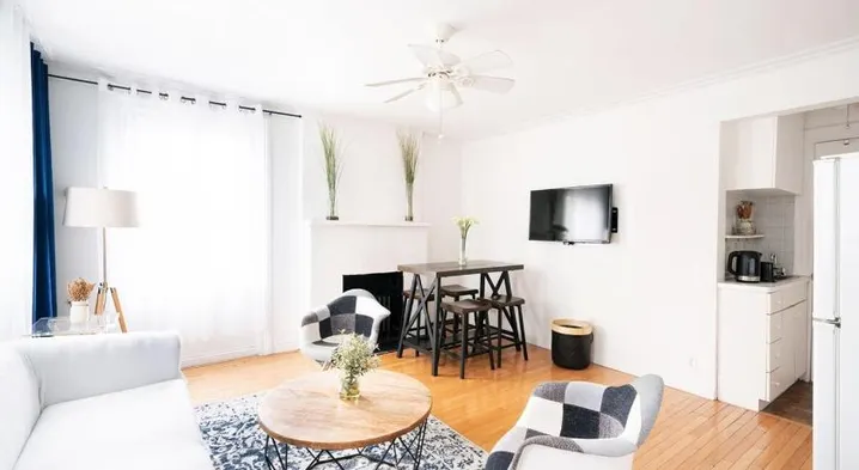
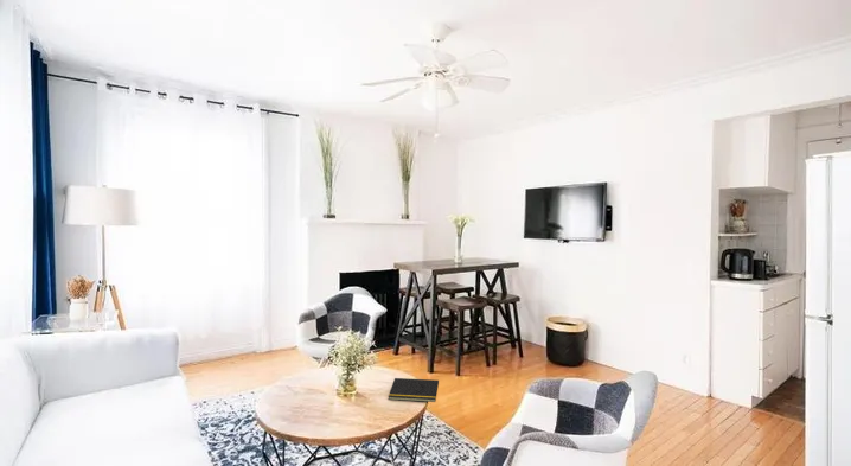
+ notepad [388,377,440,403]
